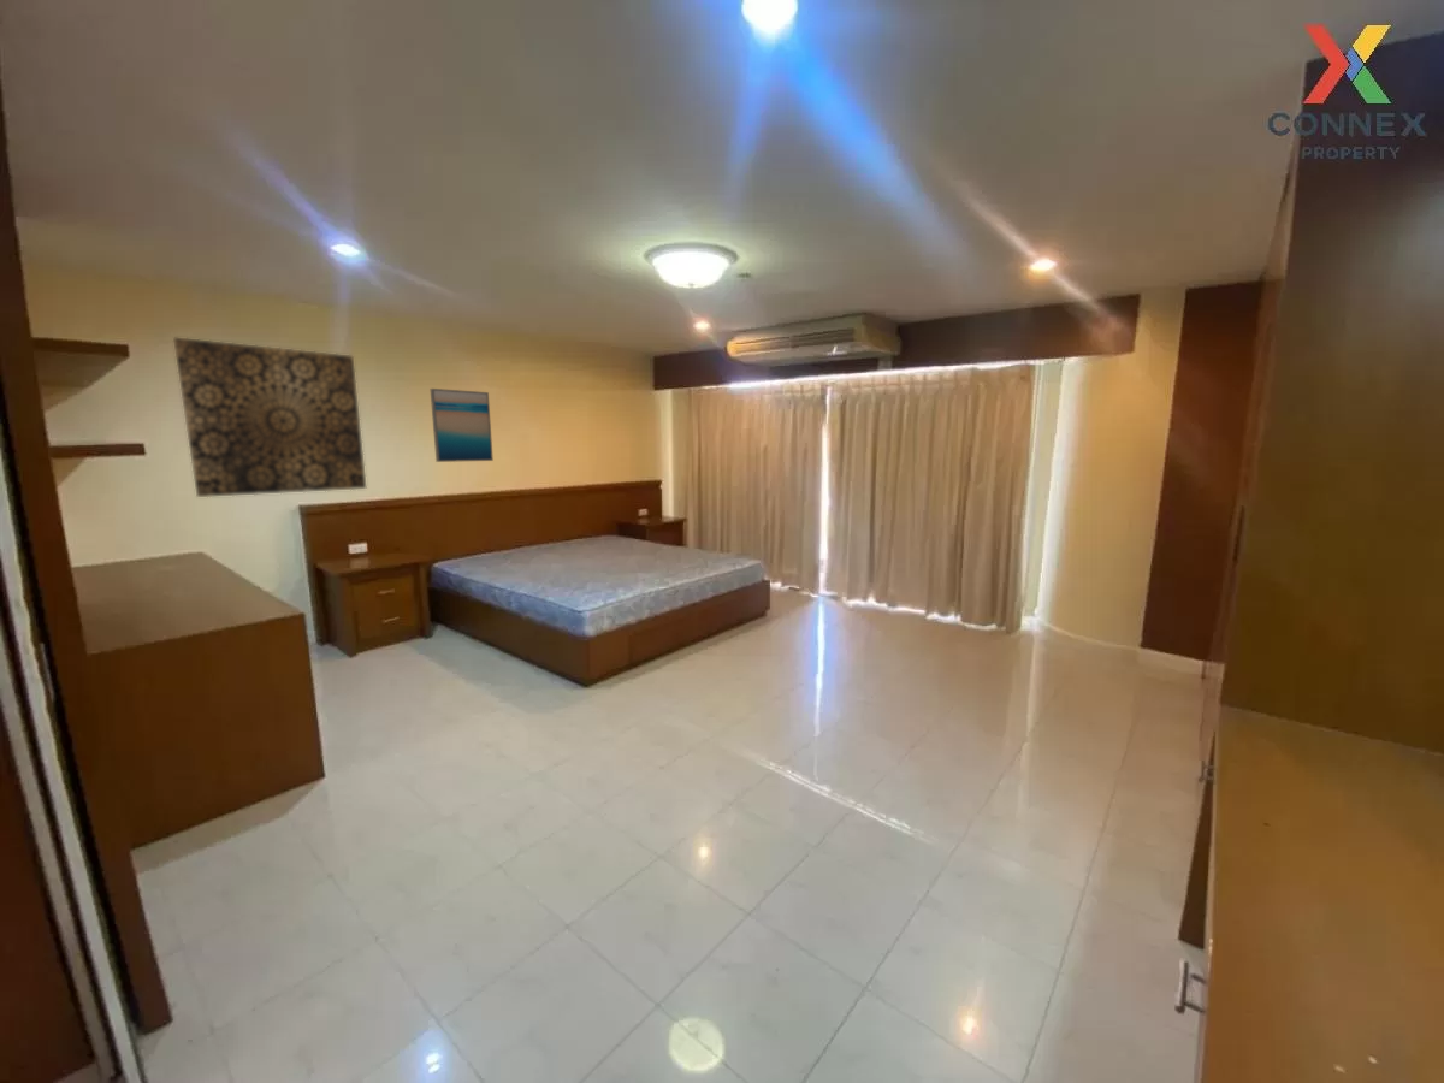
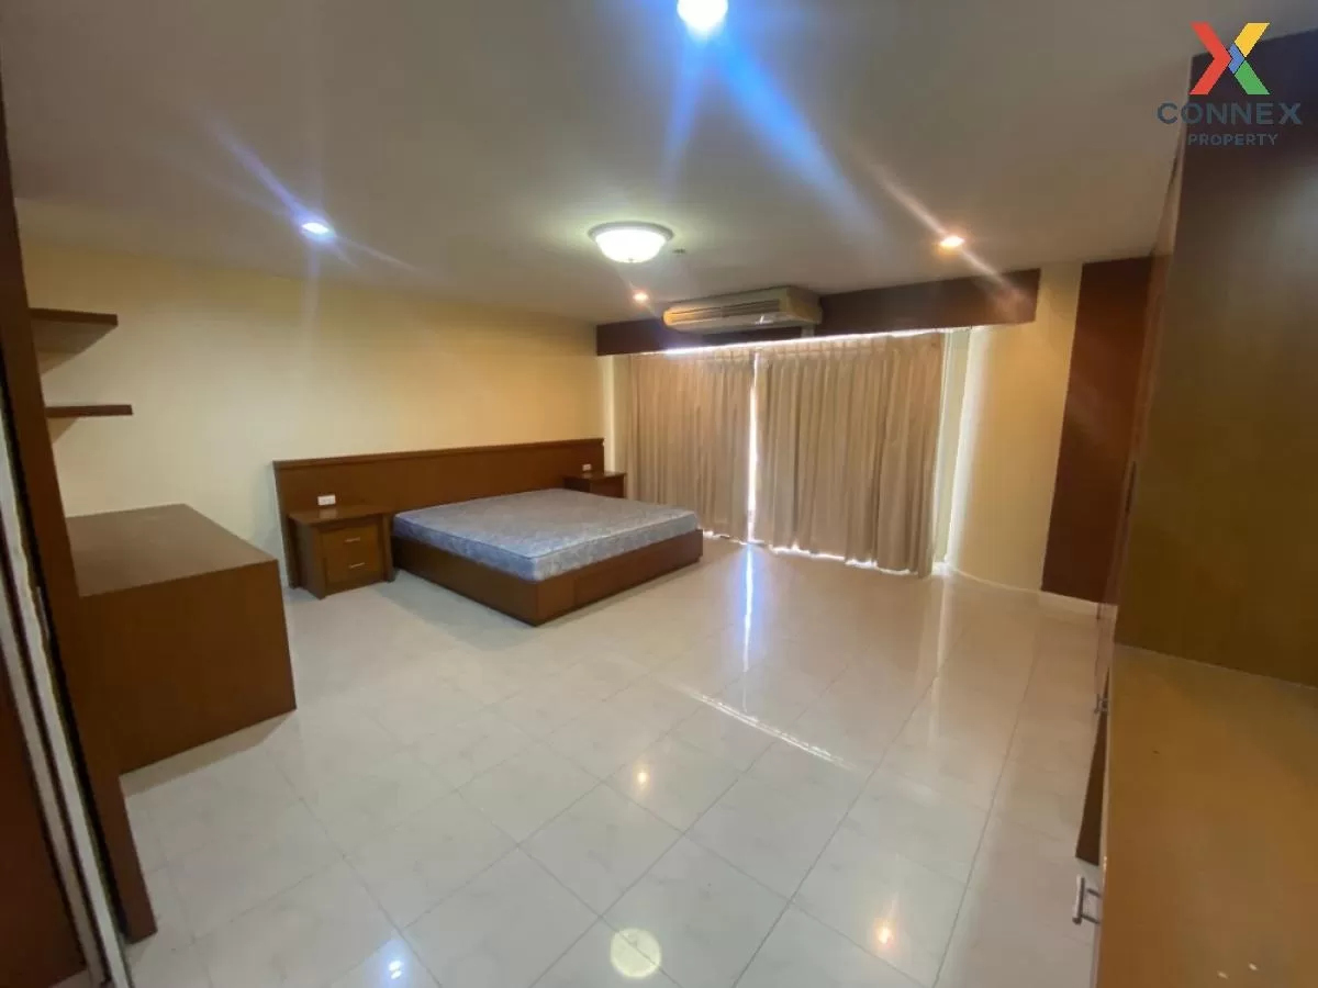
- wall art [172,337,367,498]
- wall art [430,387,495,463]
